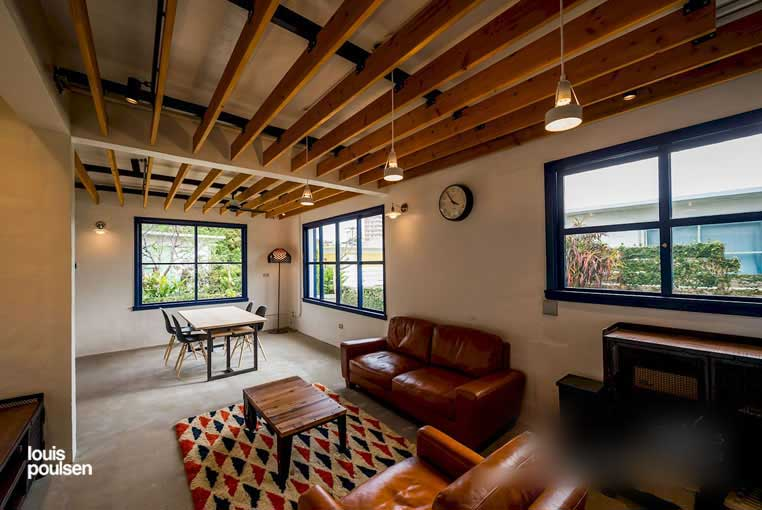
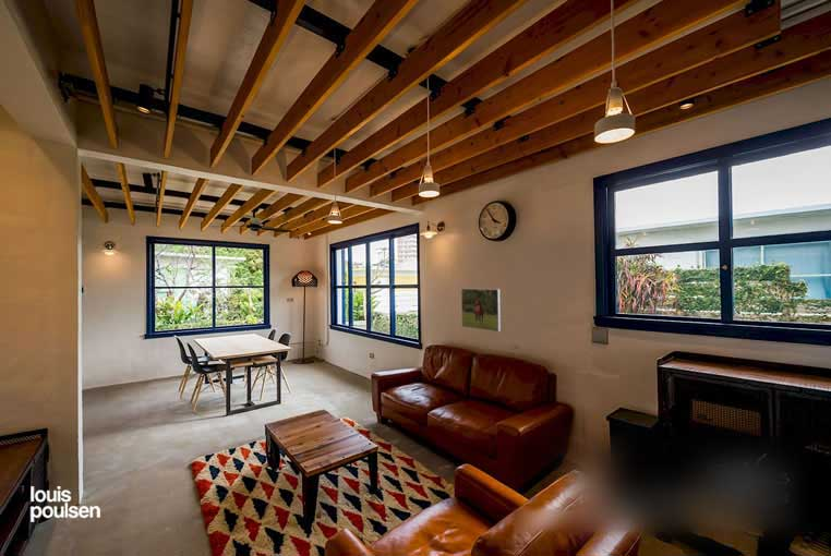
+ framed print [460,288,502,333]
